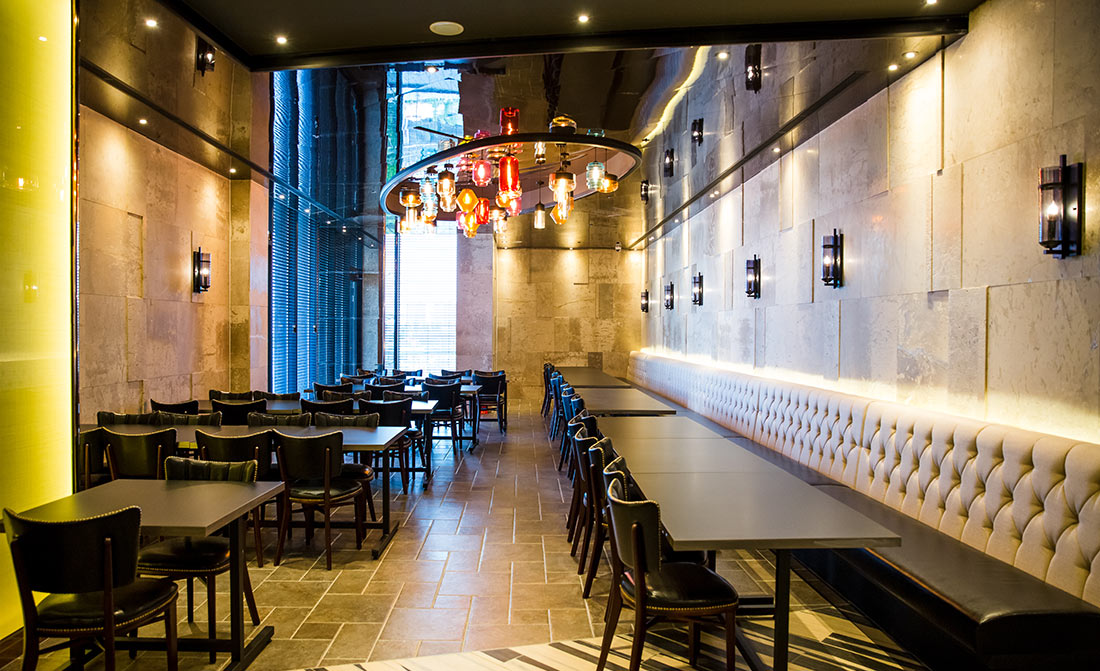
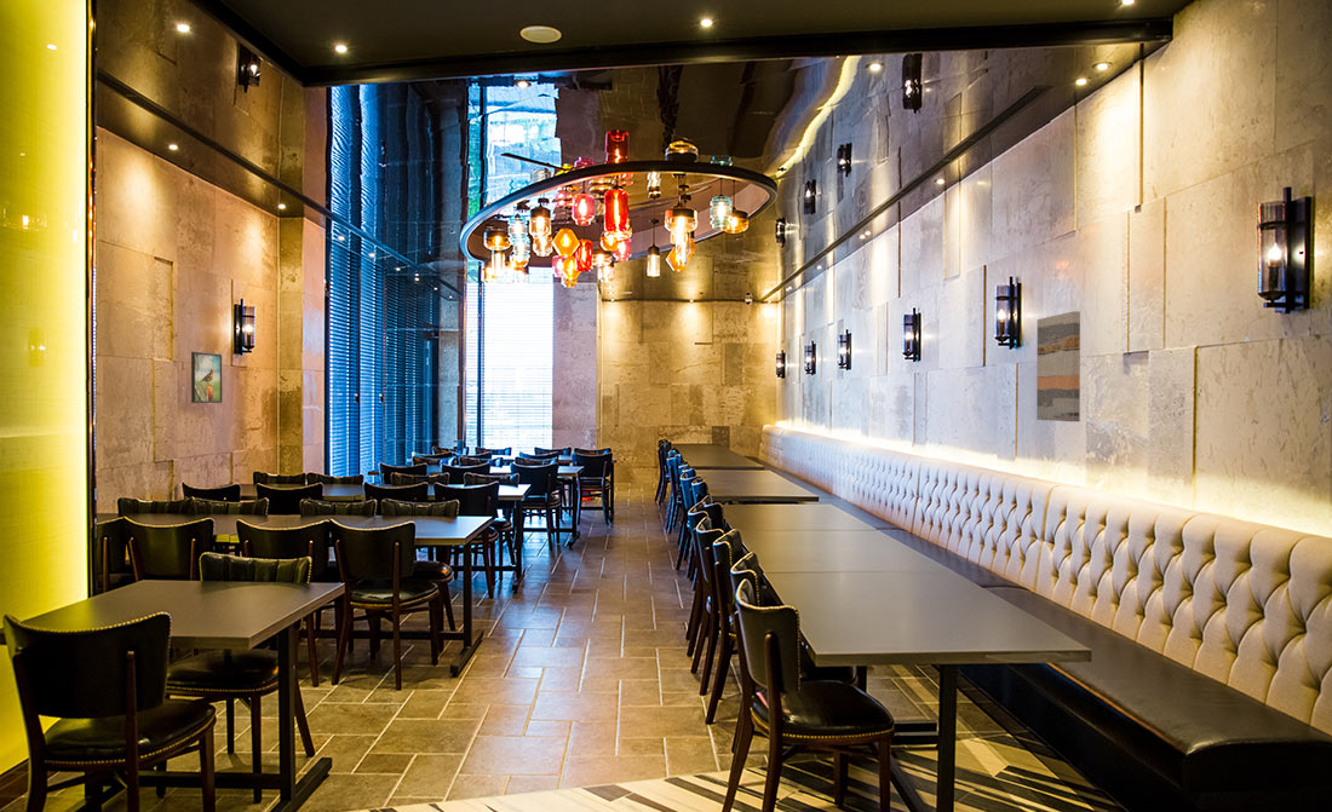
+ wall art [1035,310,1081,422]
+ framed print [190,351,223,404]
